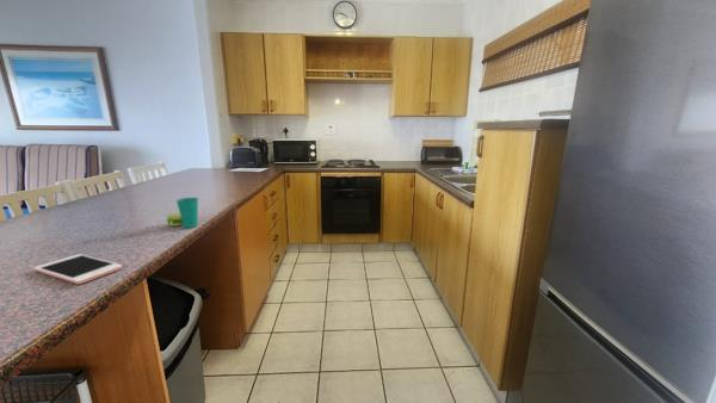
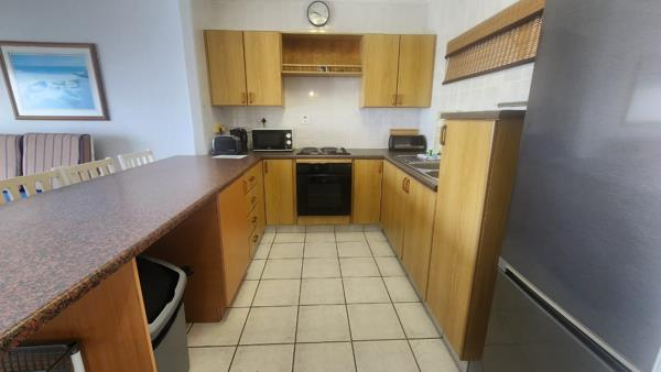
- cell phone [33,253,124,285]
- cup [165,197,199,229]
